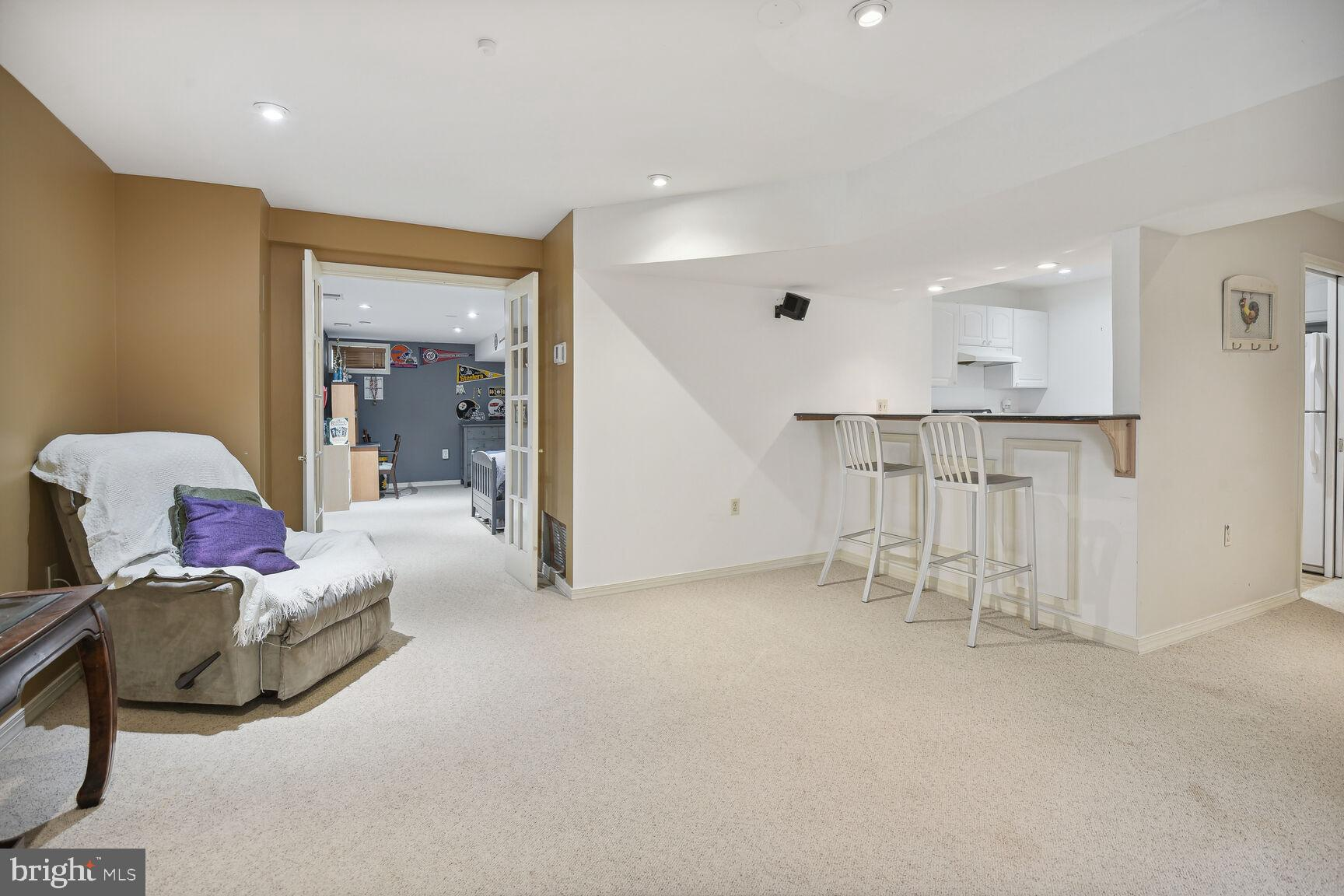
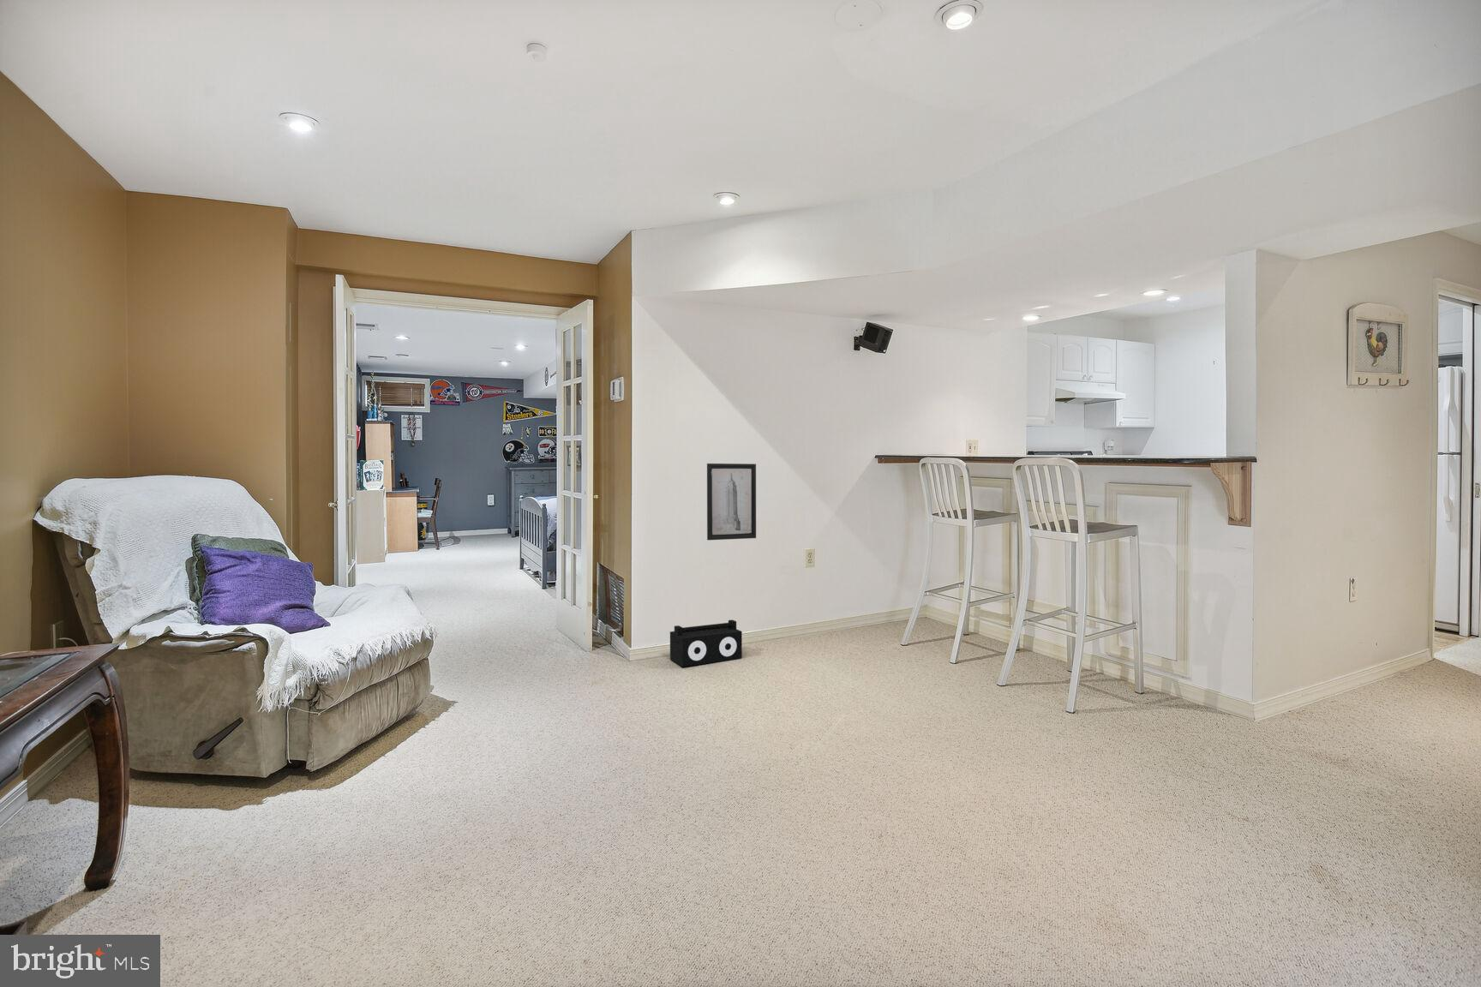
+ wall art [706,463,757,541]
+ speaker [669,619,743,668]
